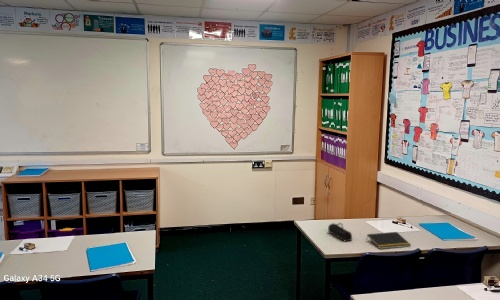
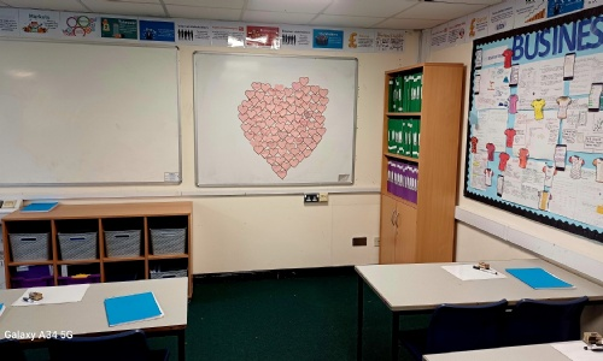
- notepad [365,231,412,250]
- pencil case [327,222,353,242]
